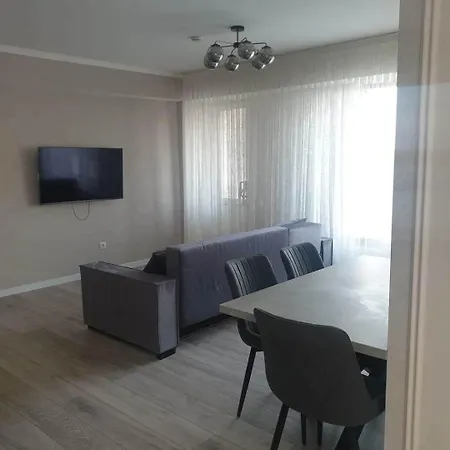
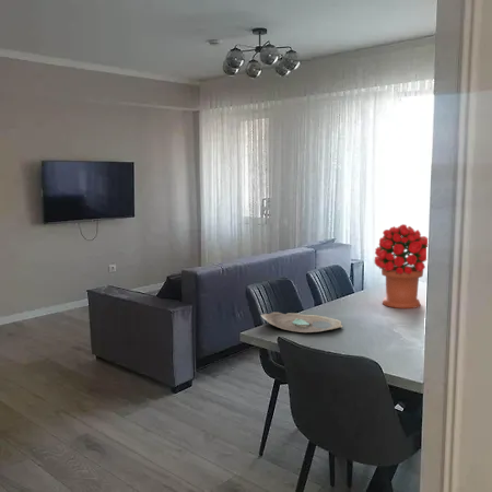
+ bouquet [373,223,429,309]
+ decorative bowl [260,311,343,333]
